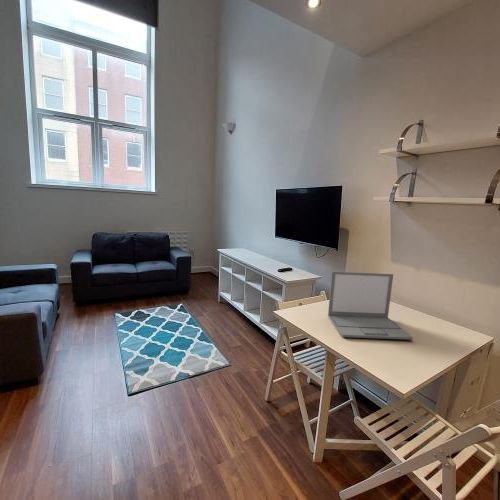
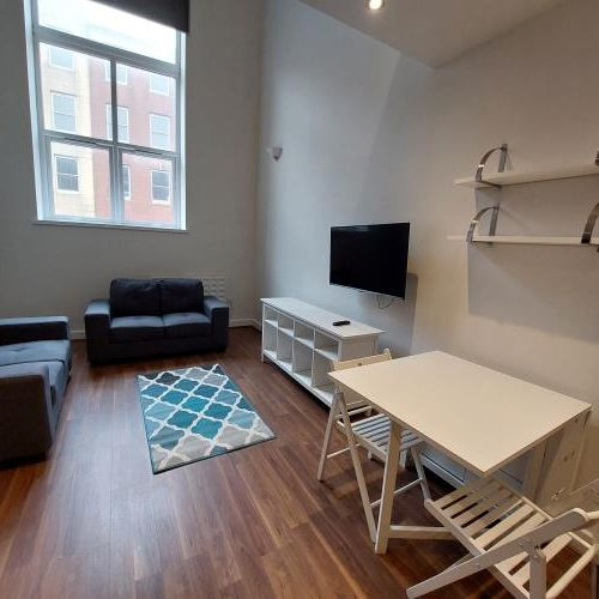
- laptop [327,270,414,341]
